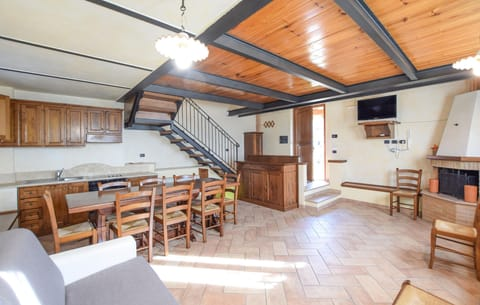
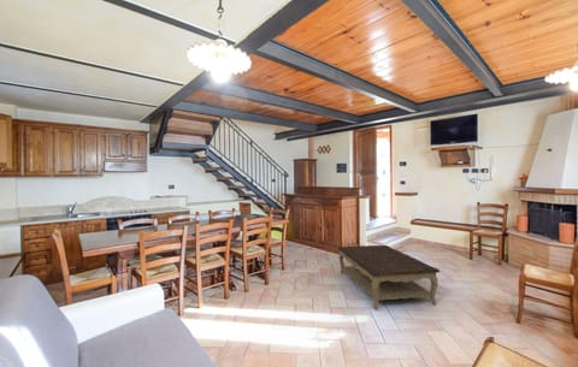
+ coffee table [336,244,441,310]
